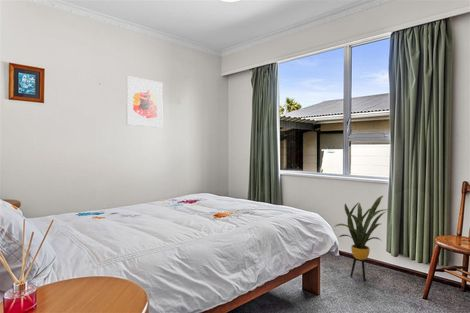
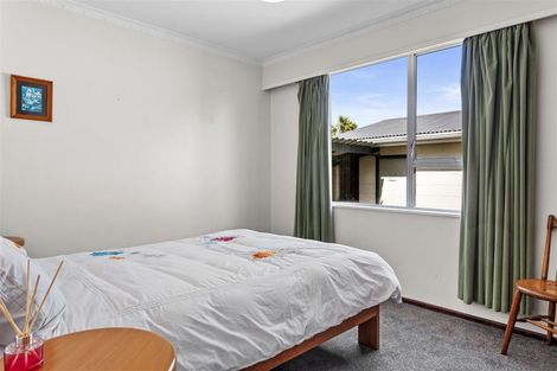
- house plant [333,195,390,282]
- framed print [125,75,164,128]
